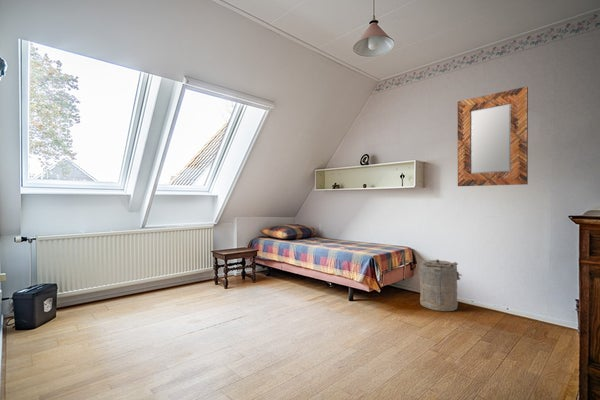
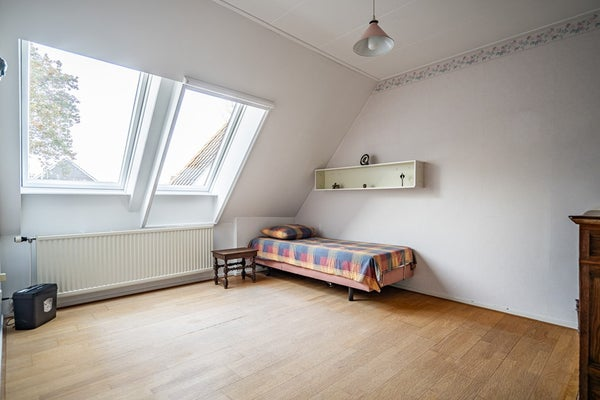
- home mirror [457,86,529,187]
- laundry hamper [417,258,463,312]
